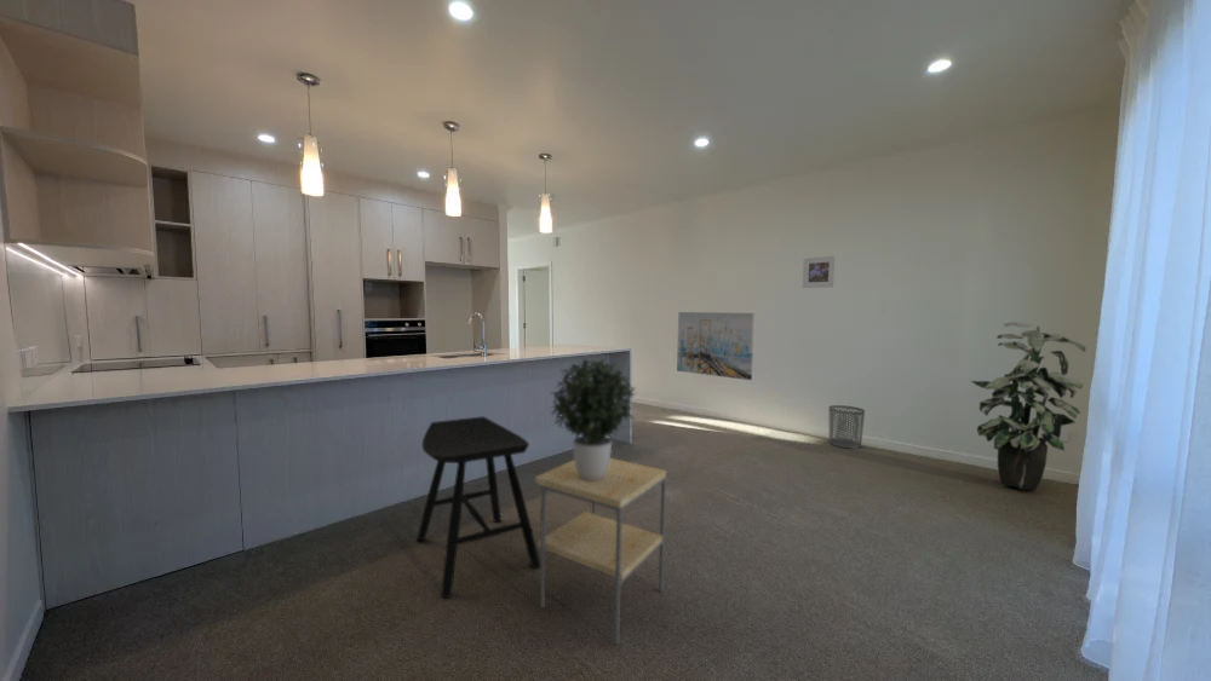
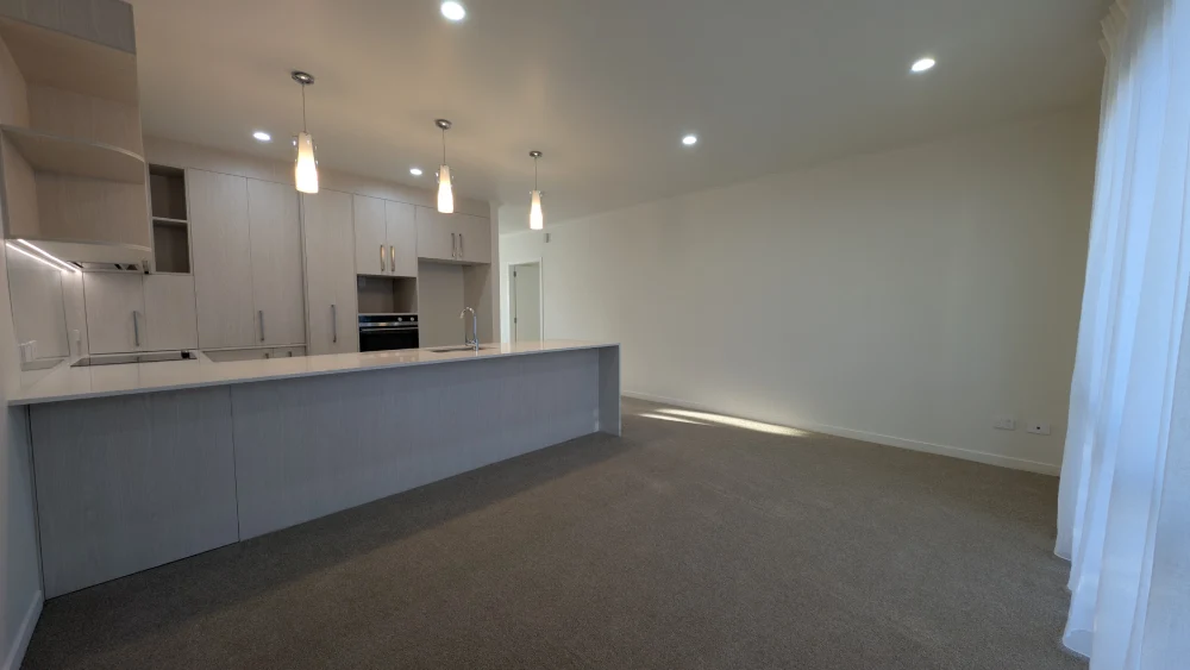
- wall art [676,311,756,381]
- stool [415,415,540,600]
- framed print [802,255,837,289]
- indoor plant [969,321,1086,491]
- side table [534,457,667,646]
- waste bin [828,404,866,450]
- potted plant [549,357,637,481]
